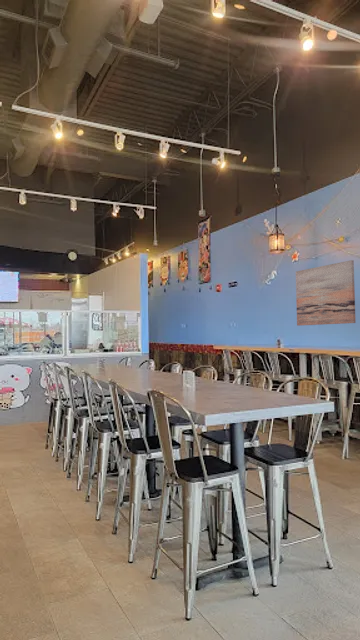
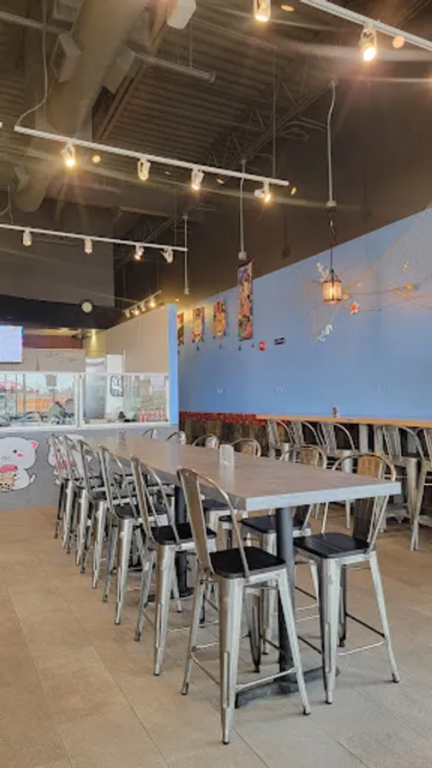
- wall art [295,259,357,327]
